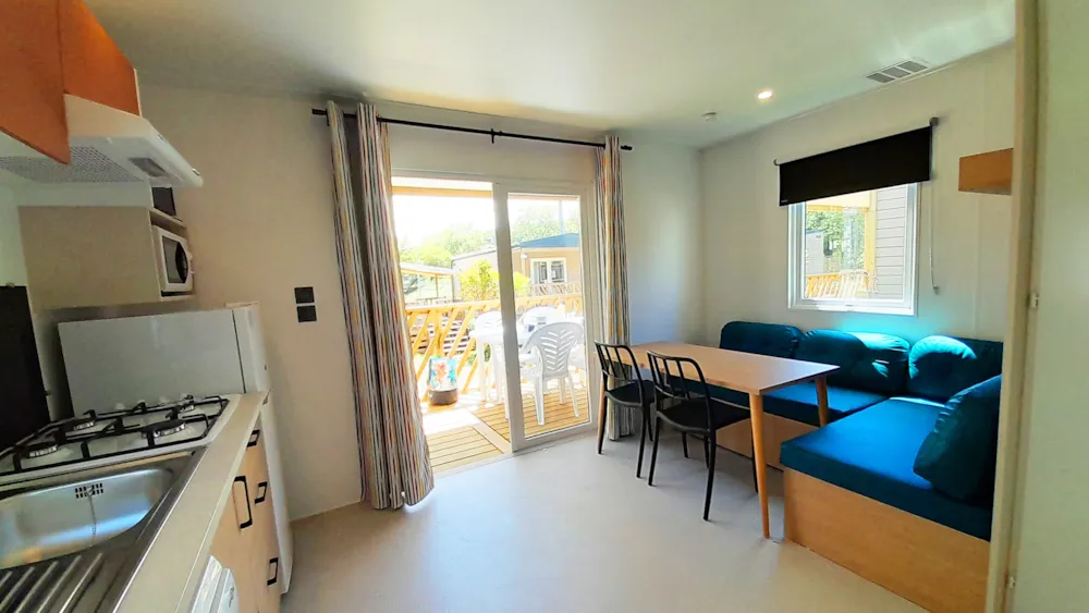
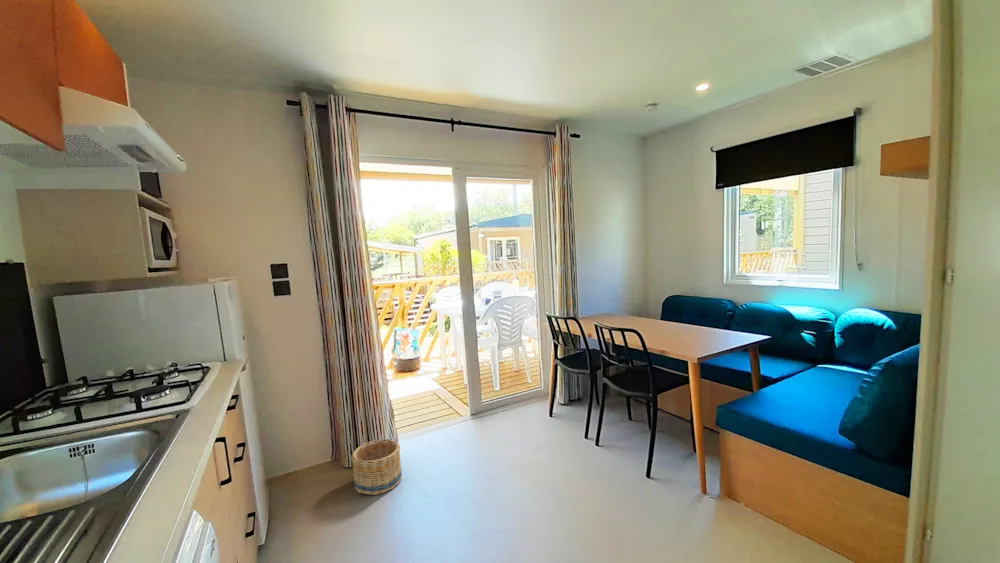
+ basket [350,438,403,496]
